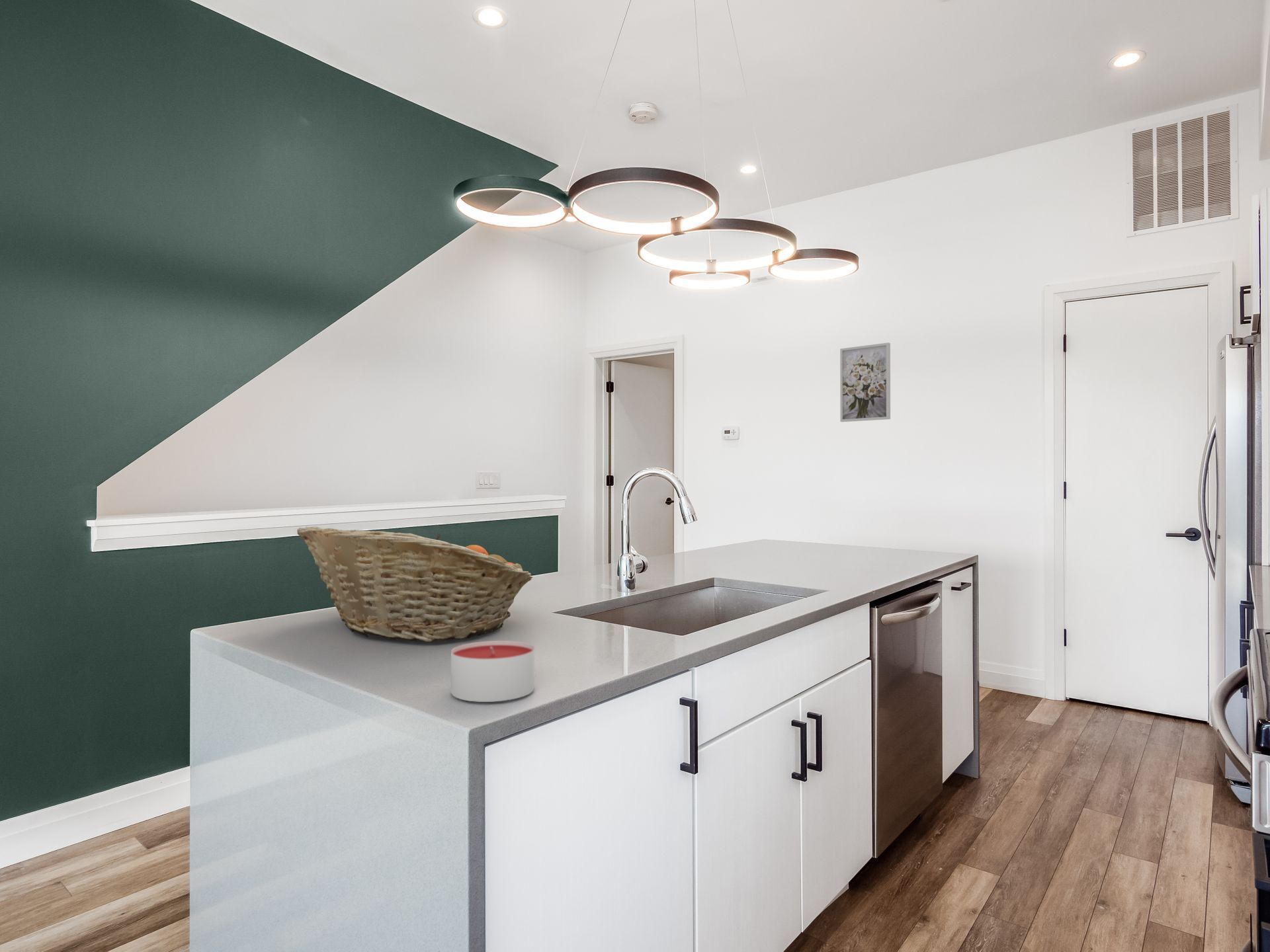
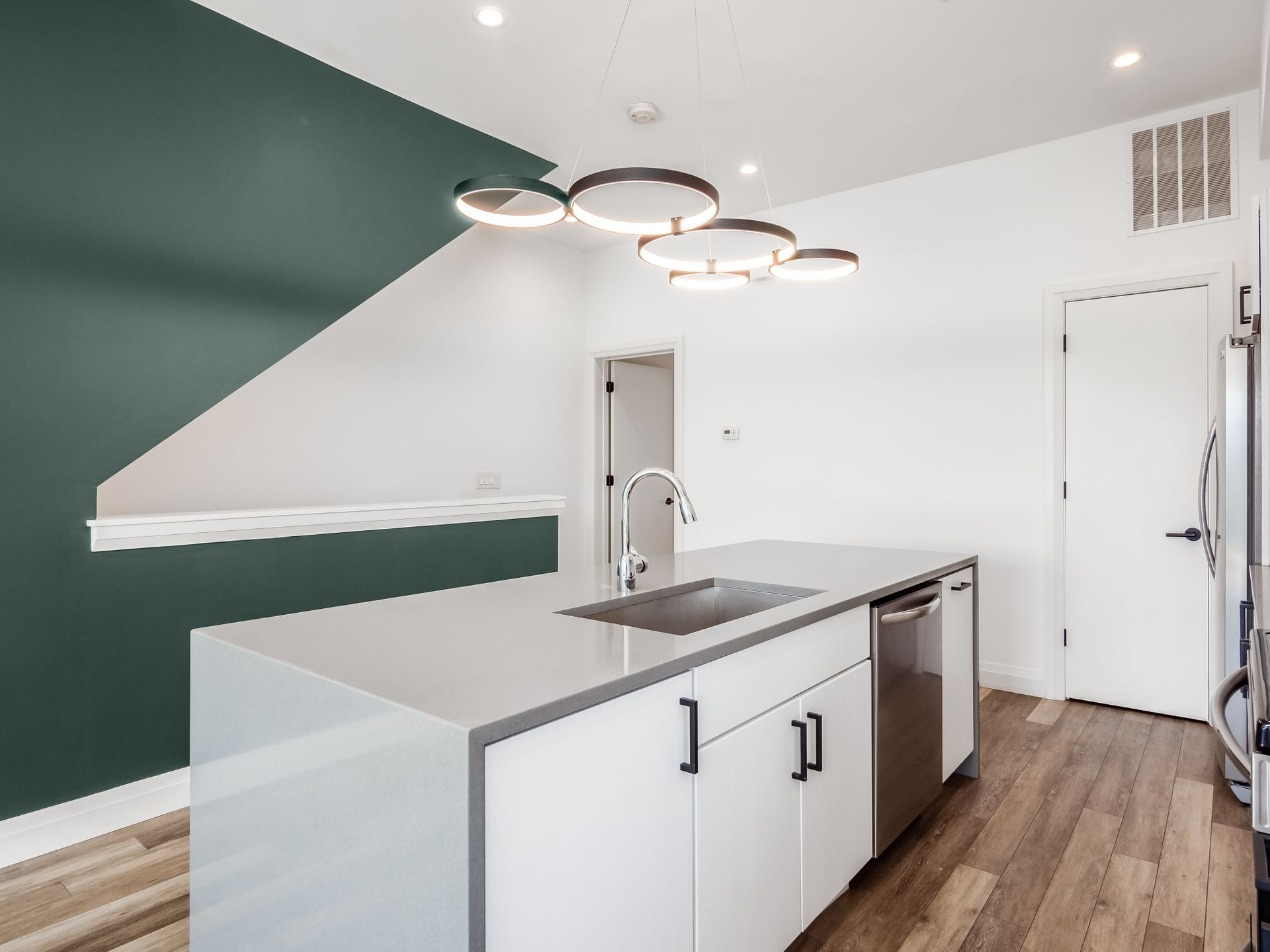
- wall art [839,342,891,422]
- fruit basket [296,526,533,643]
- candle [450,640,535,703]
